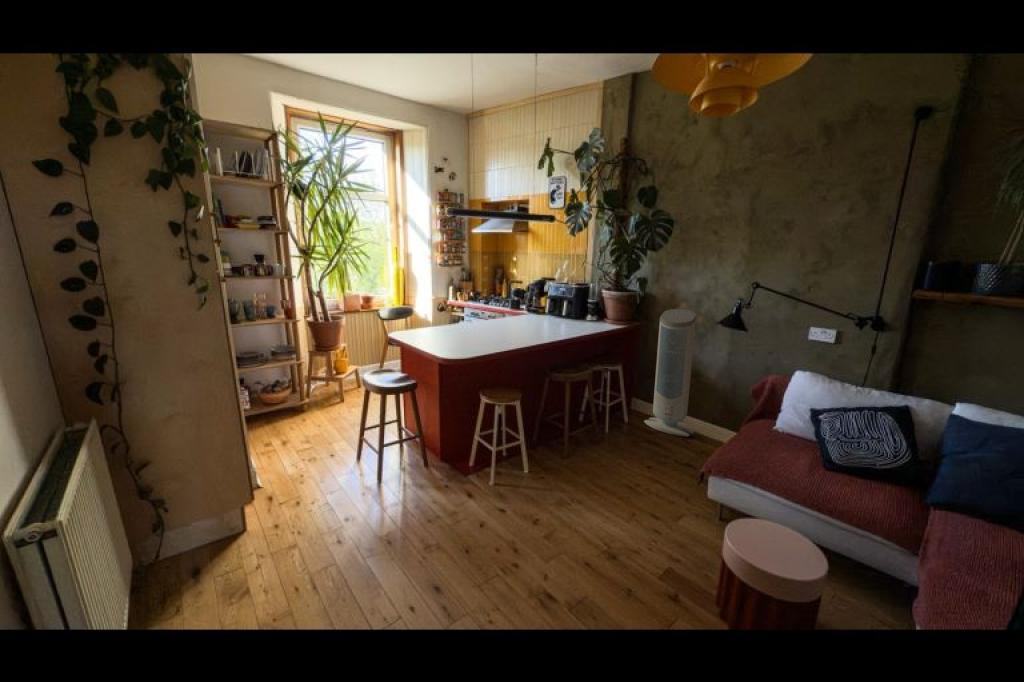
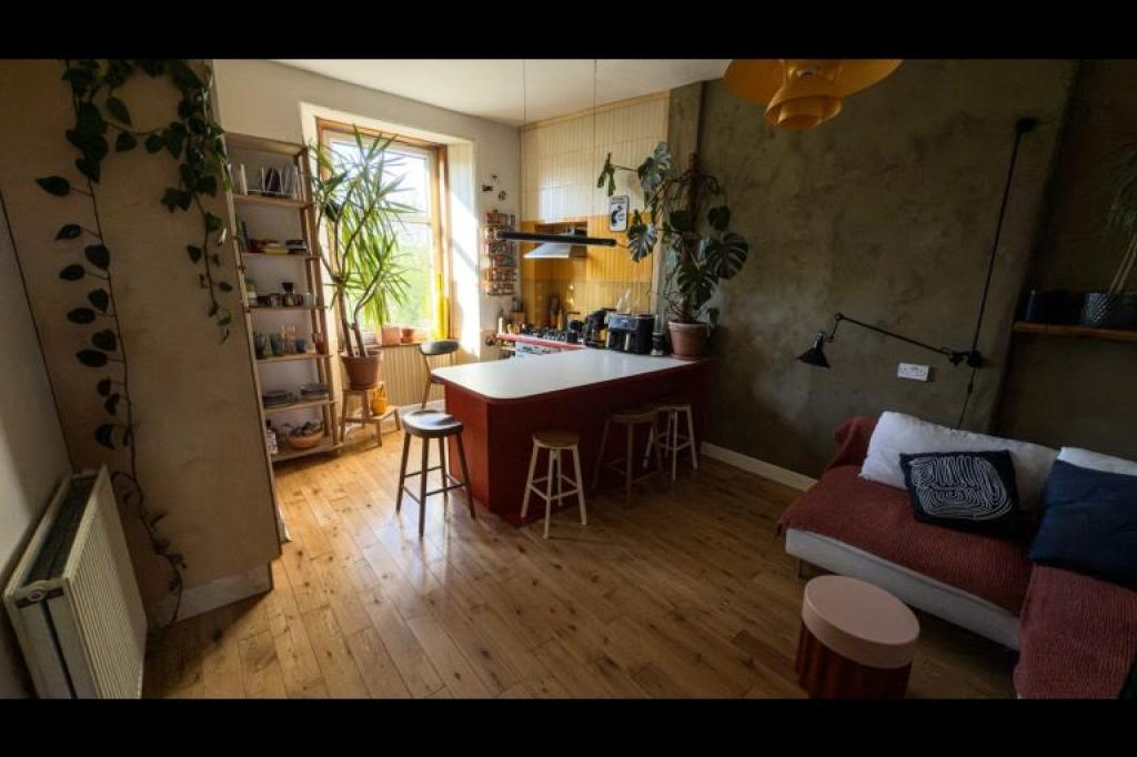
- air purifier [643,308,697,438]
